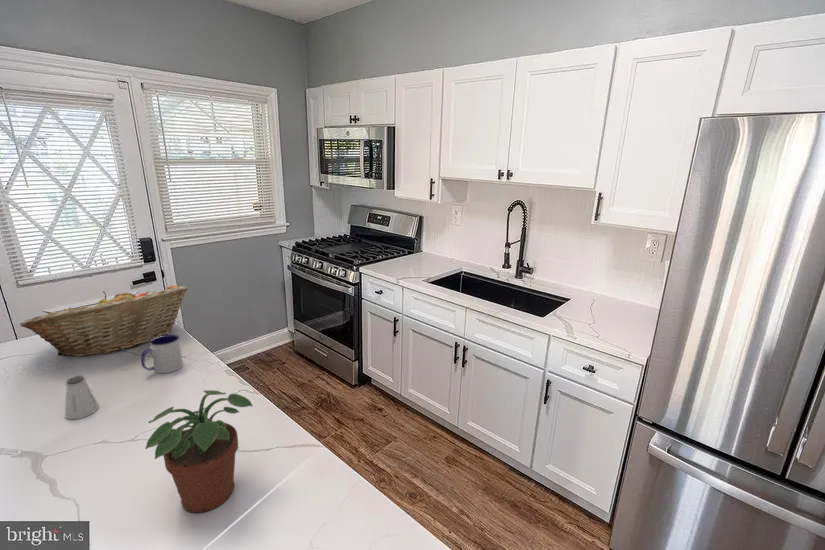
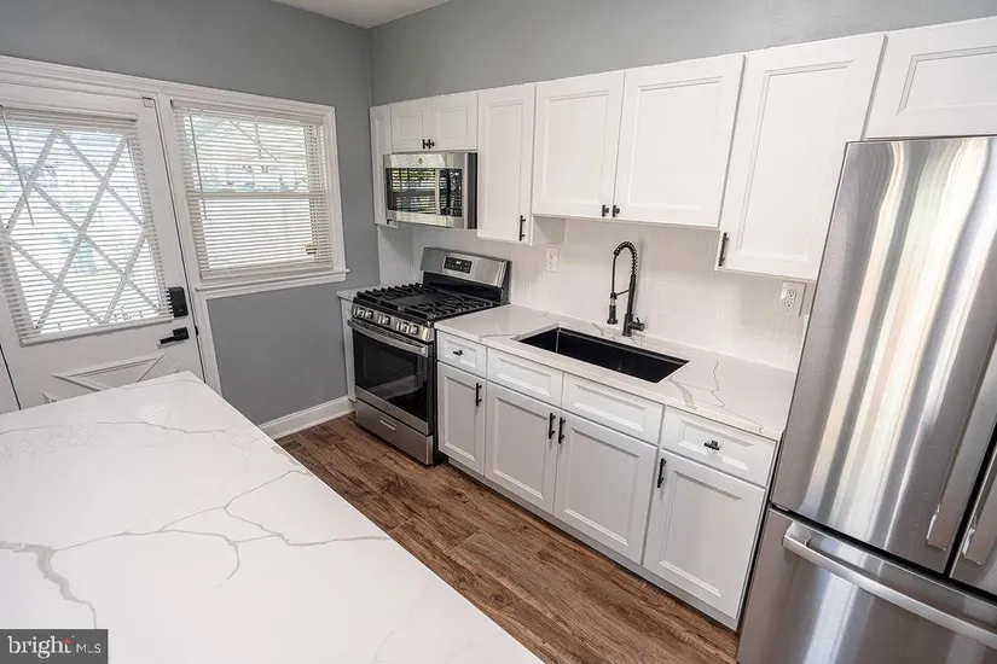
- mug [140,334,184,374]
- potted plant [144,389,254,514]
- saltshaker [64,375,100,420]
- fruit basket [19,285,189,358]
